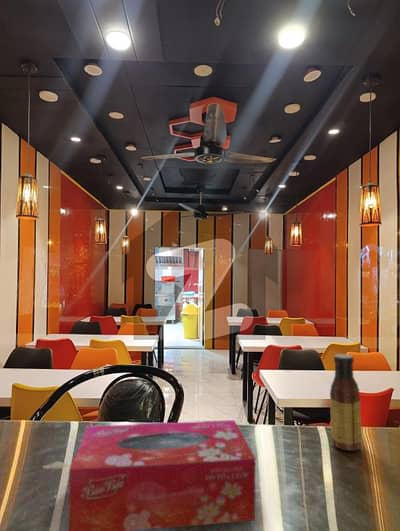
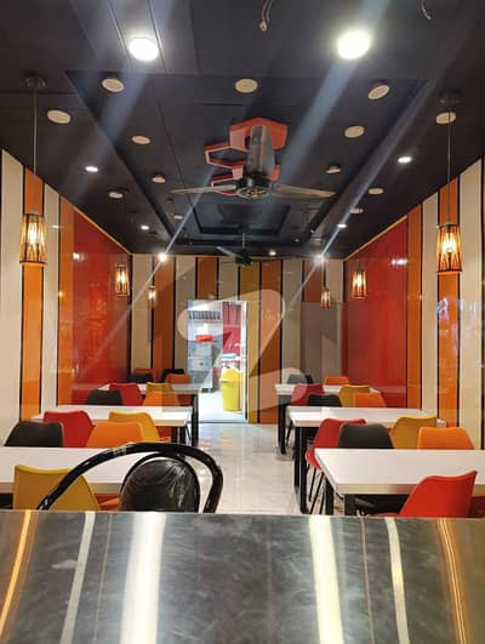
- sauce bottle [329,353,362,452]
- tissue box [68,419,256,531]
